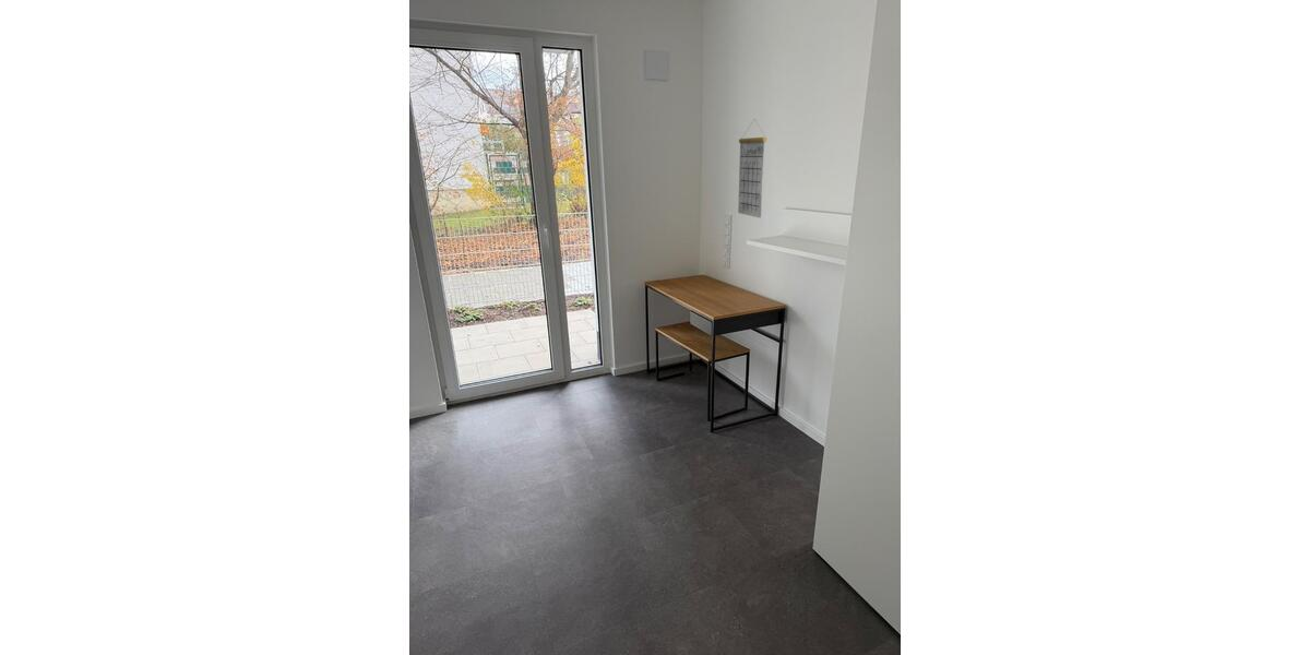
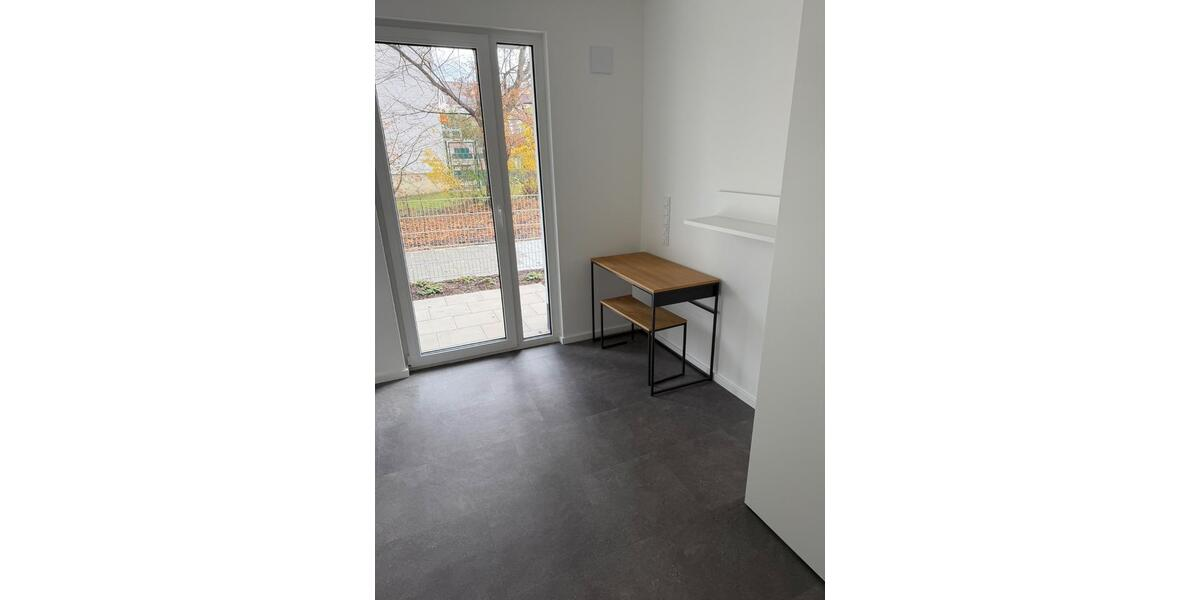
- calendar [737,119,767,219]
